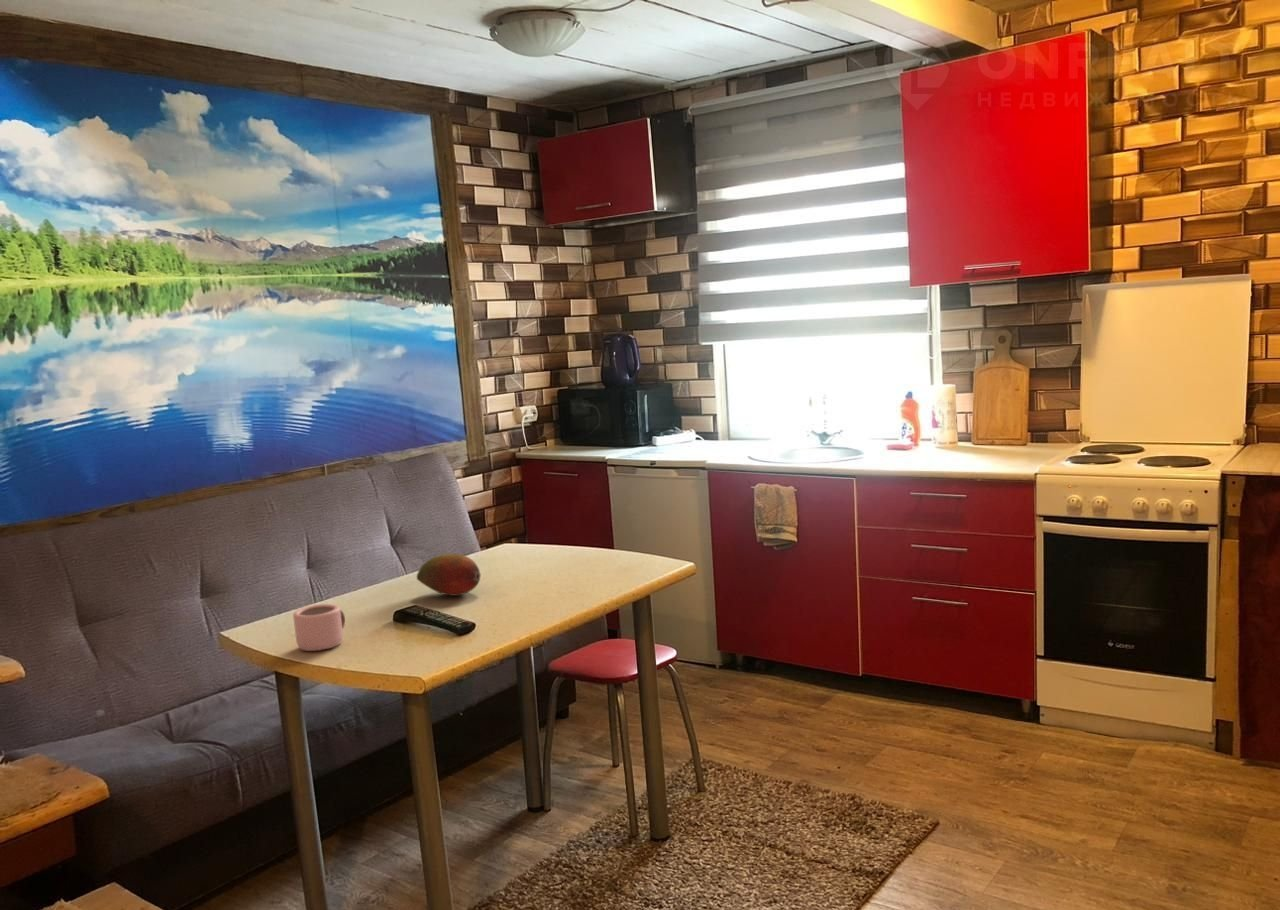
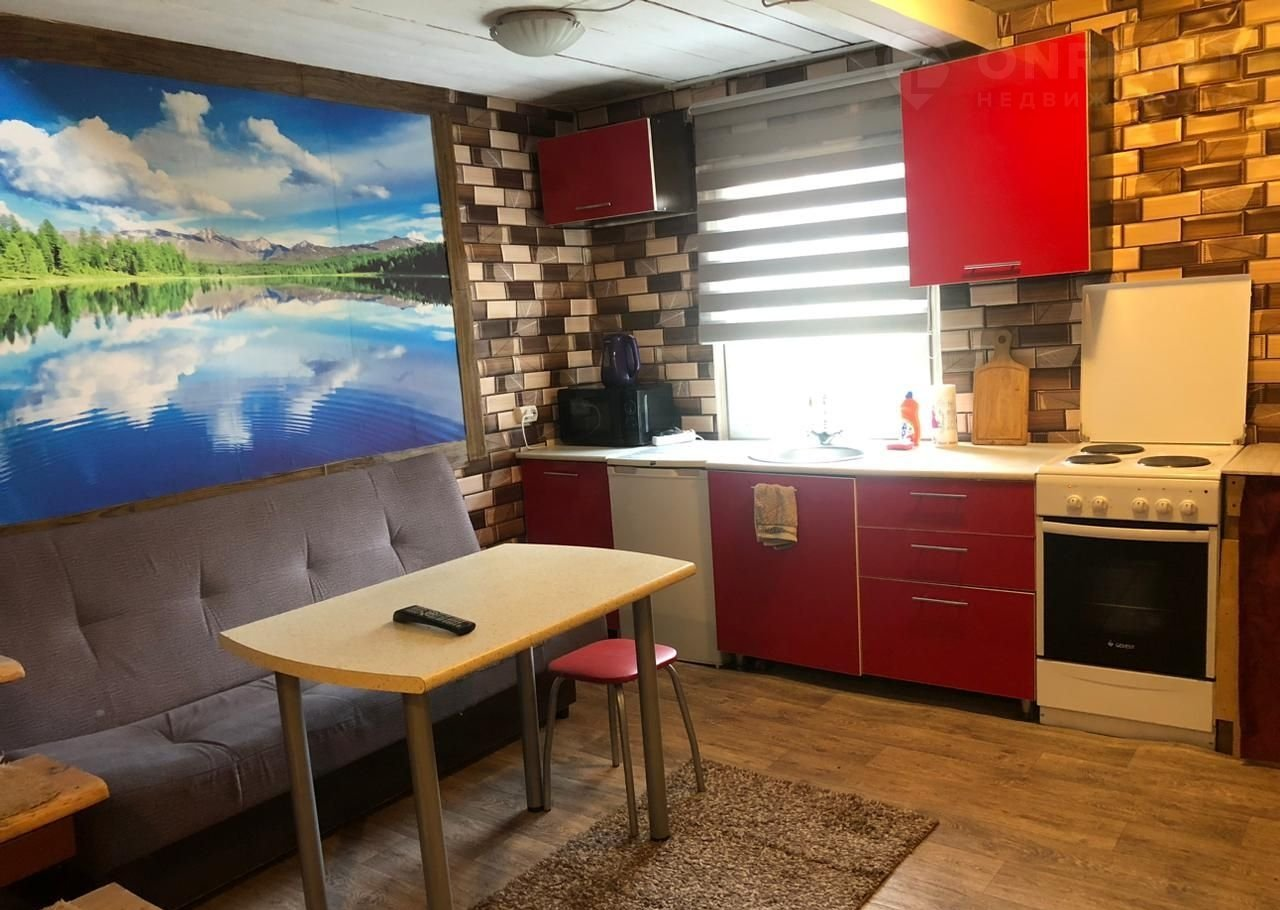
- mug [292,603,346,652]
- fruit [416,553,482,597]
